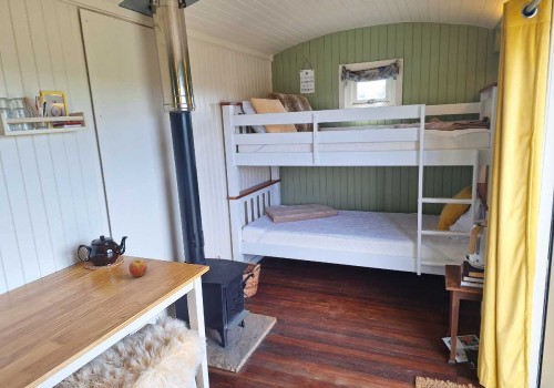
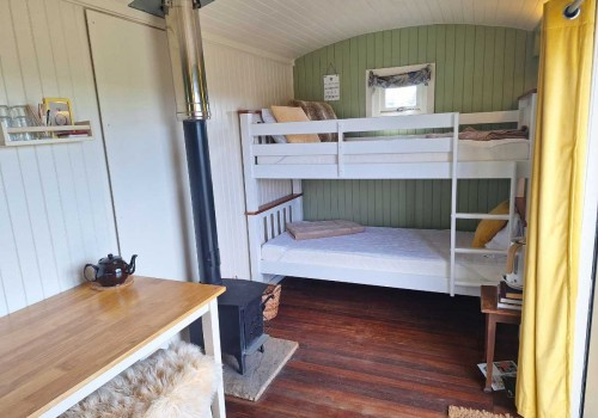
- fruit [127,258,148,278]
